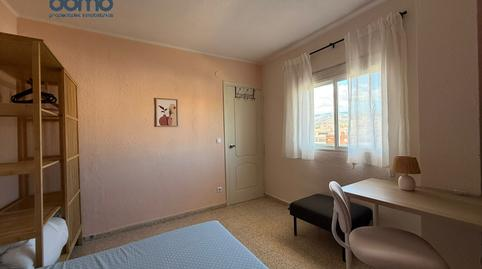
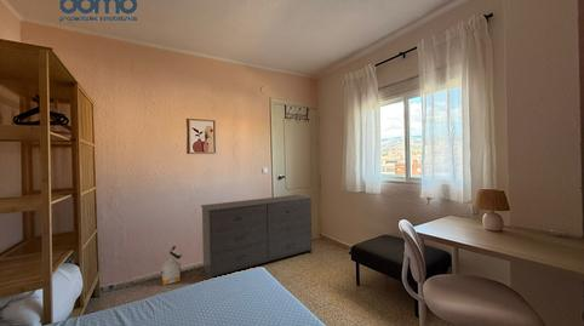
+ bag [160,245,184,286]
+ dresser [200,194,314,280]
